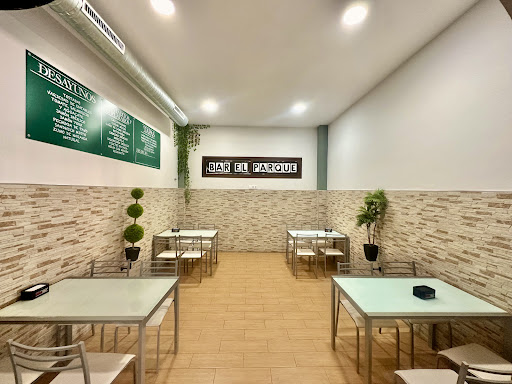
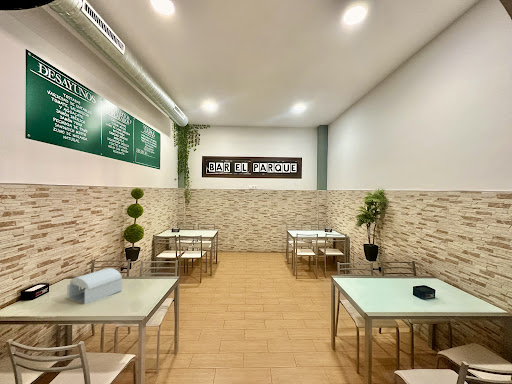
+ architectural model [66,267,123,305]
